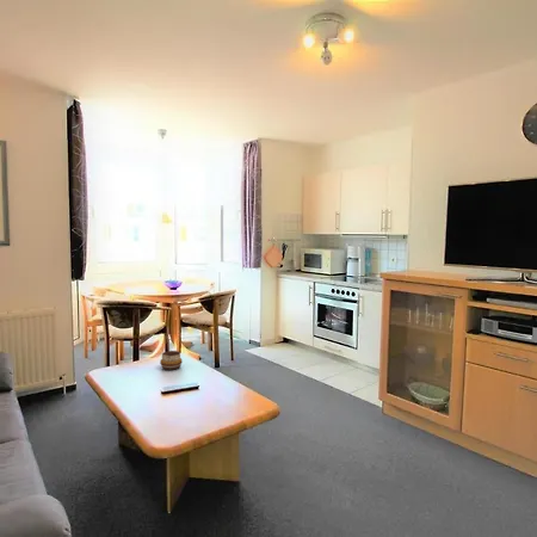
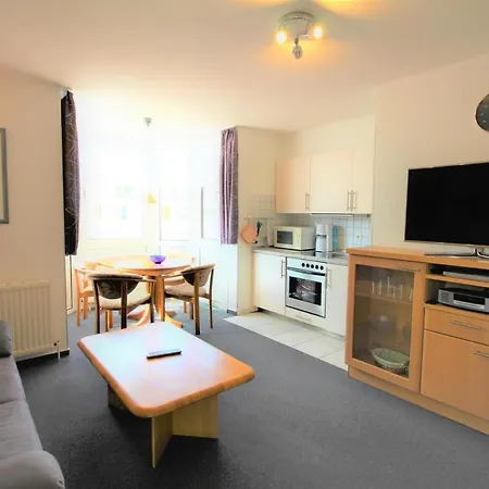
- decorative bowl [159,350,184,371]
